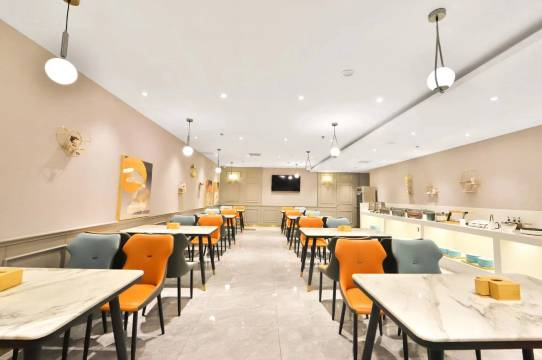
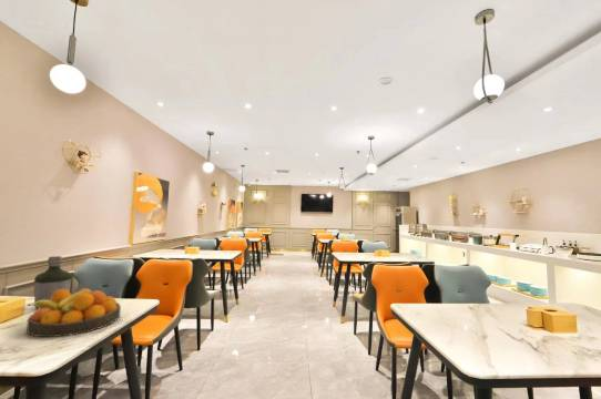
+ fruit bowl [26,287,122,338]
+ bottle [33,255,73,309]
